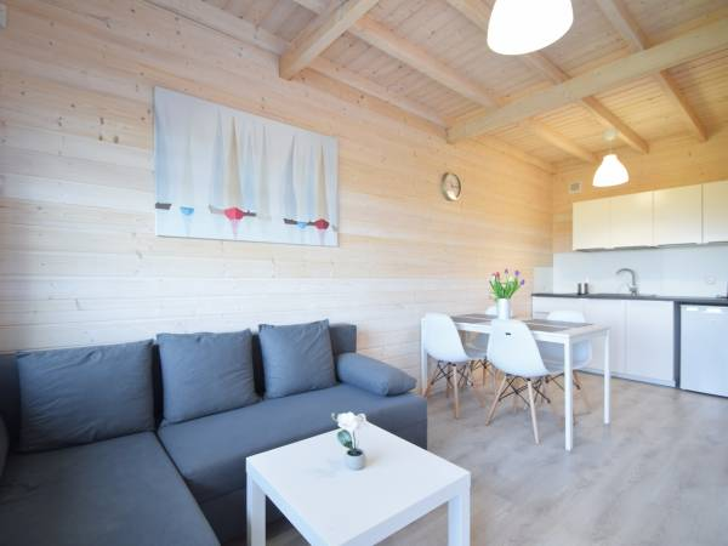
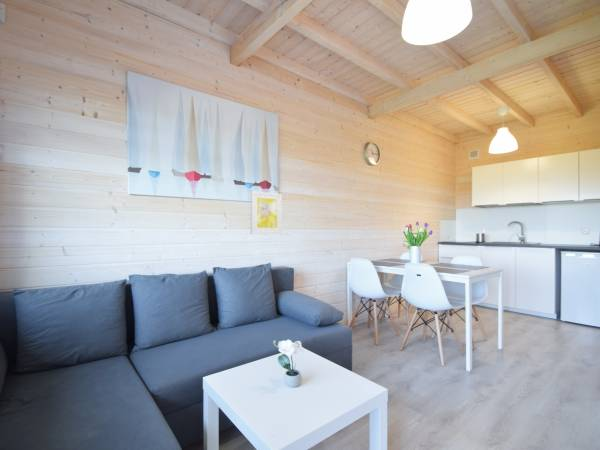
+ wall art [250,190,283,235]
